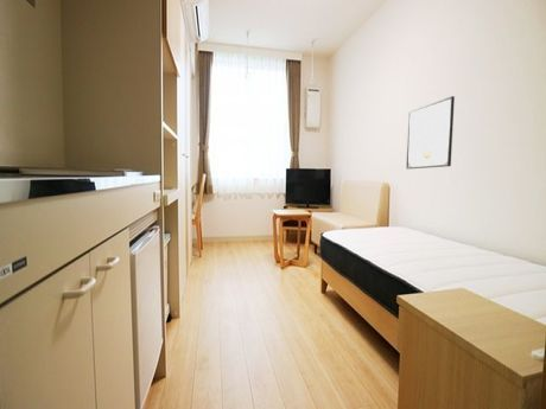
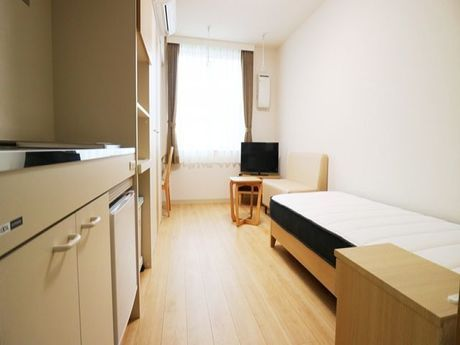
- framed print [405,95,456,171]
